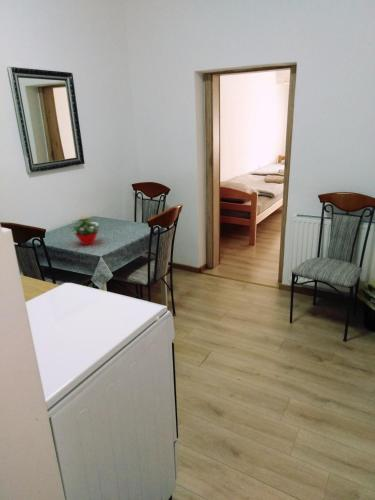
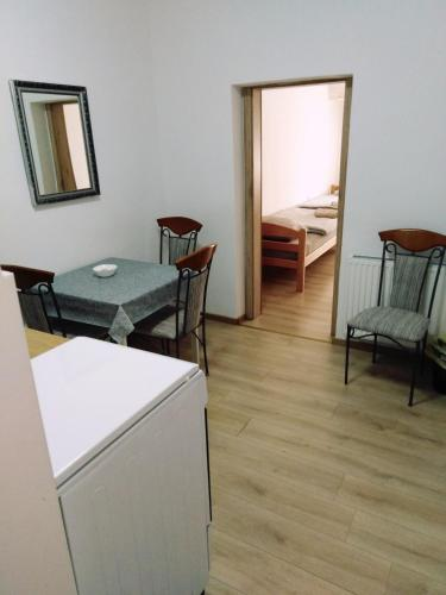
- potted flower [69,215,102,246]
